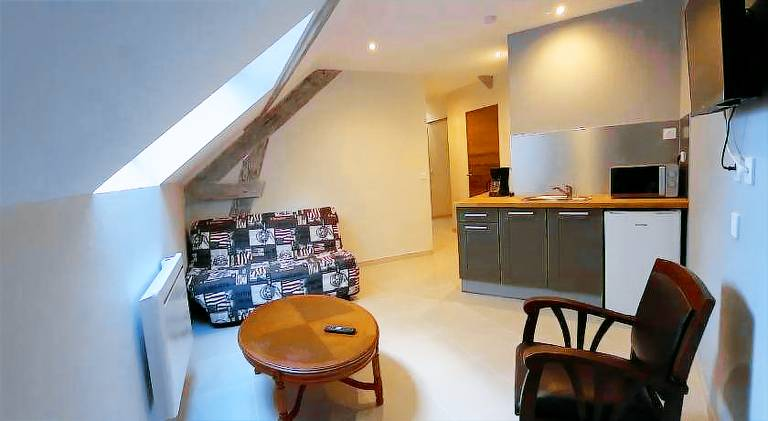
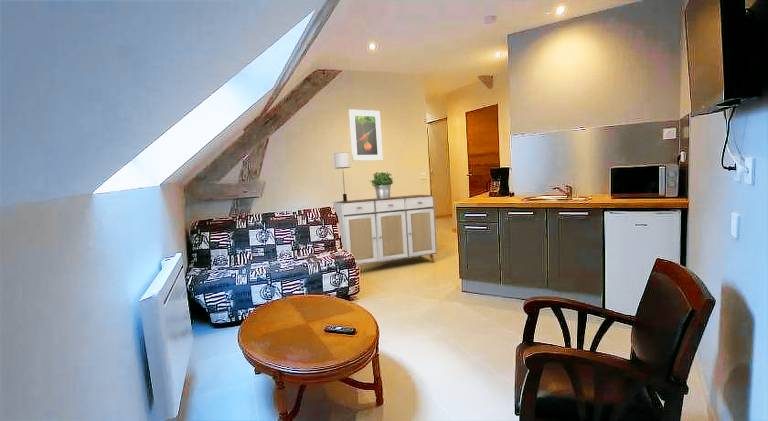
+ potted plant [369,171,394,199]
+ sideboard [332,194,438,266]
+ table lamp [333,152,351,202]
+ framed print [348,108,384,162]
